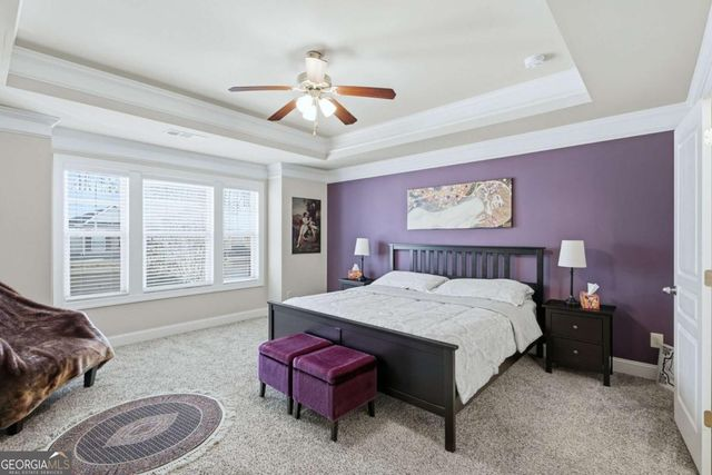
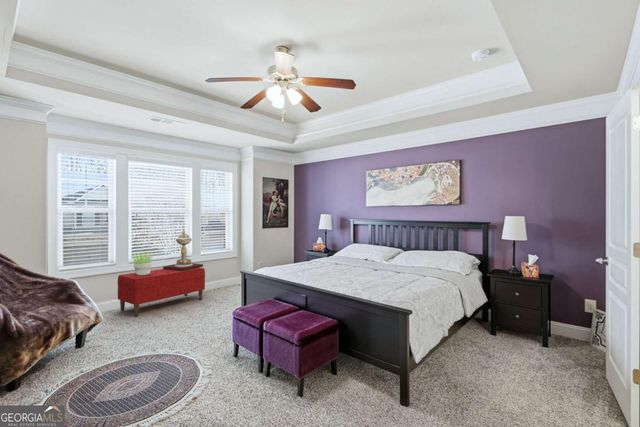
+ decorative urn [162,227,204,271]
+ bench [117,267,206,318]
+ potted plant [128,250,155,275]
